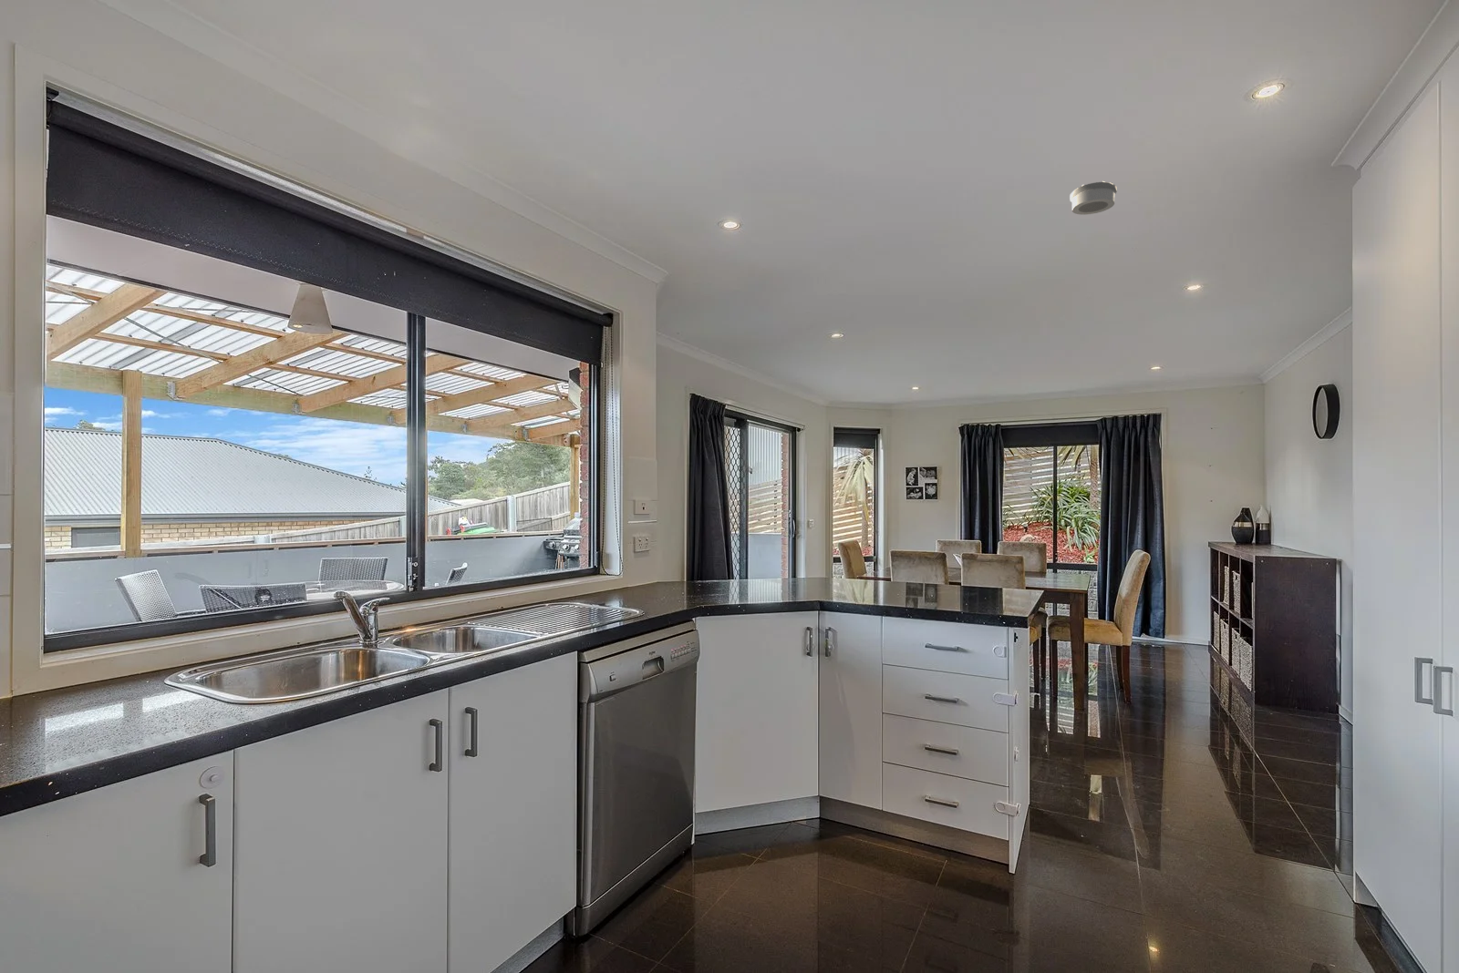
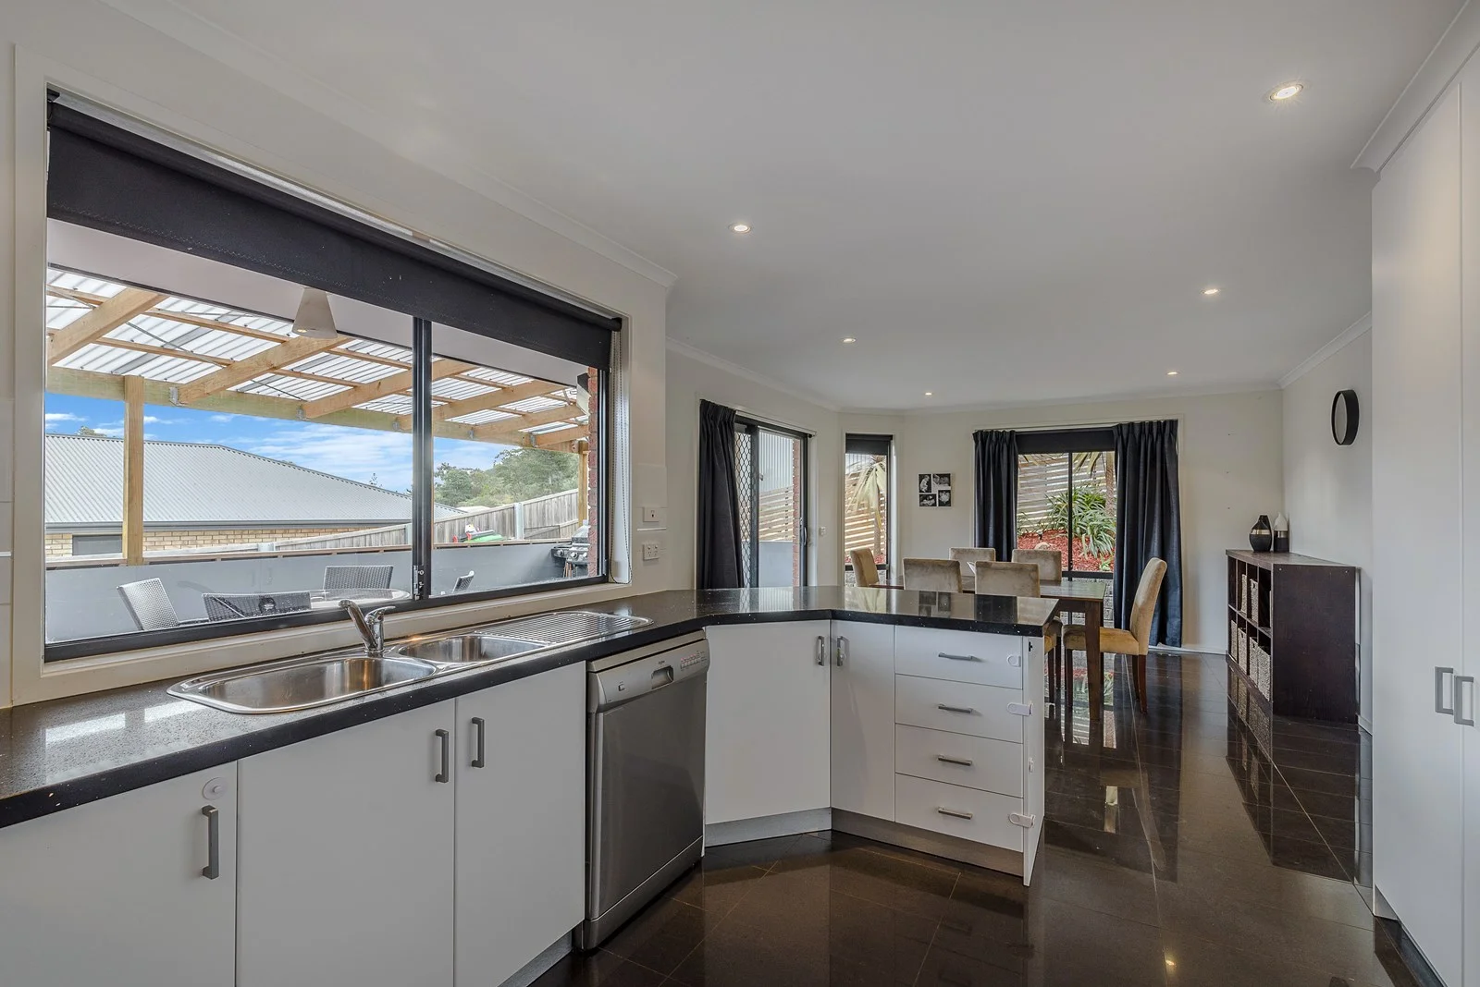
- smoke detector [1069,180,1118,216]
